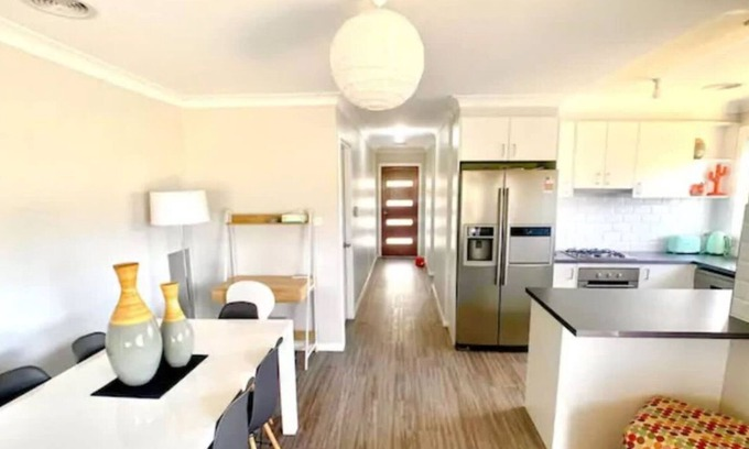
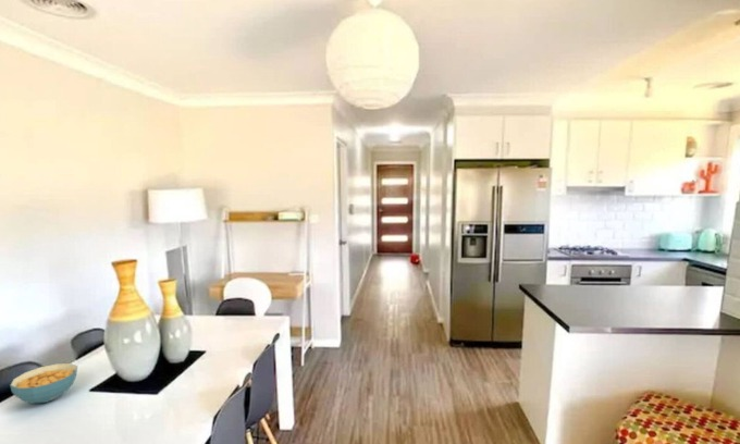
+ cereal bowl [9,362,78,404]
